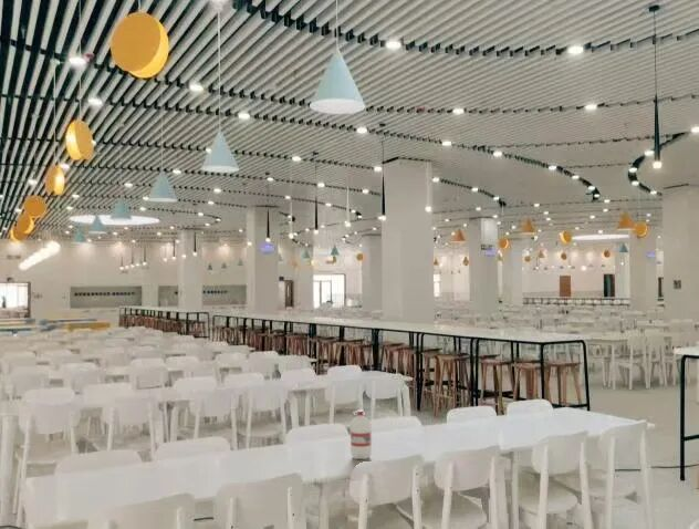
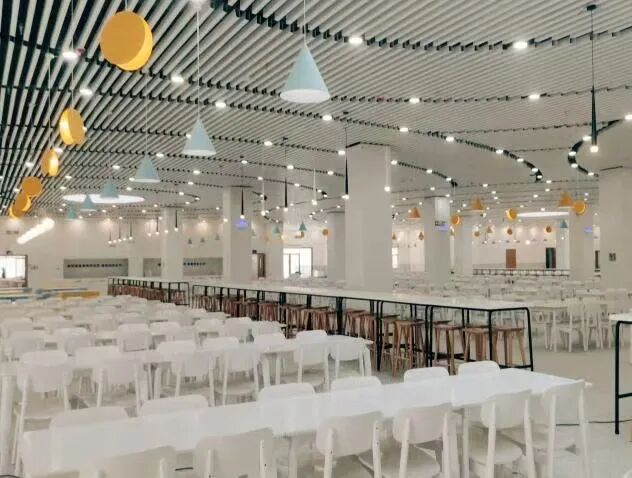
- water bottle [349,408,373,460]
